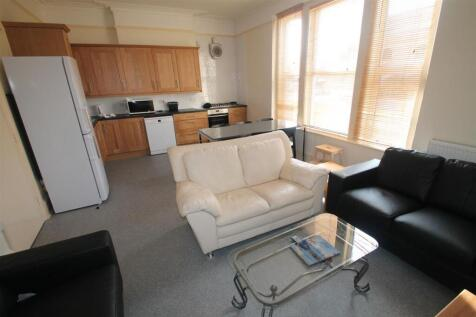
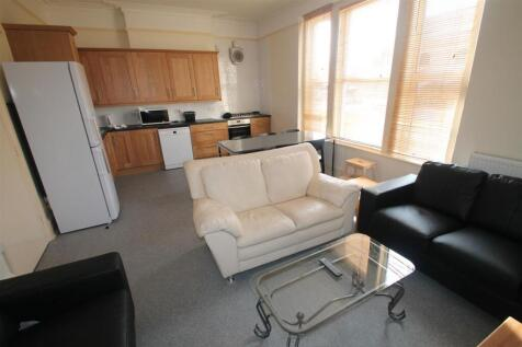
- magazine [289,234,341,267]
